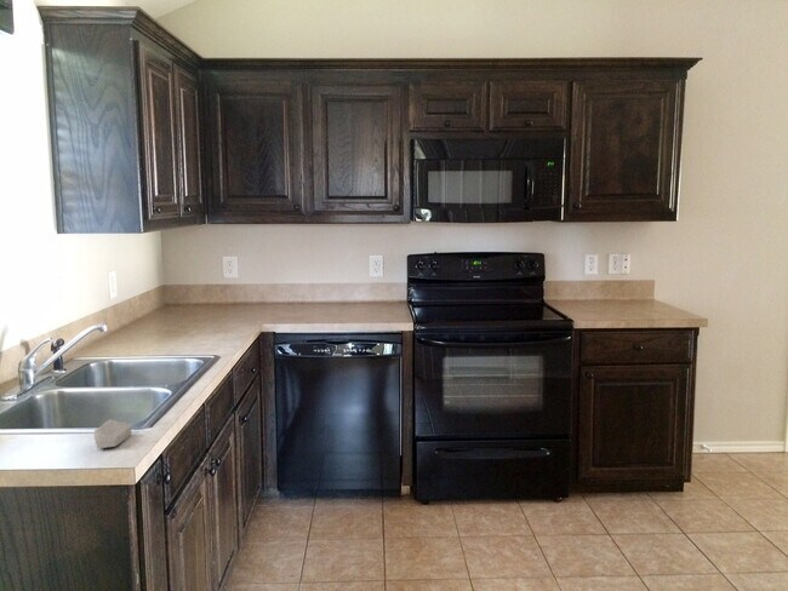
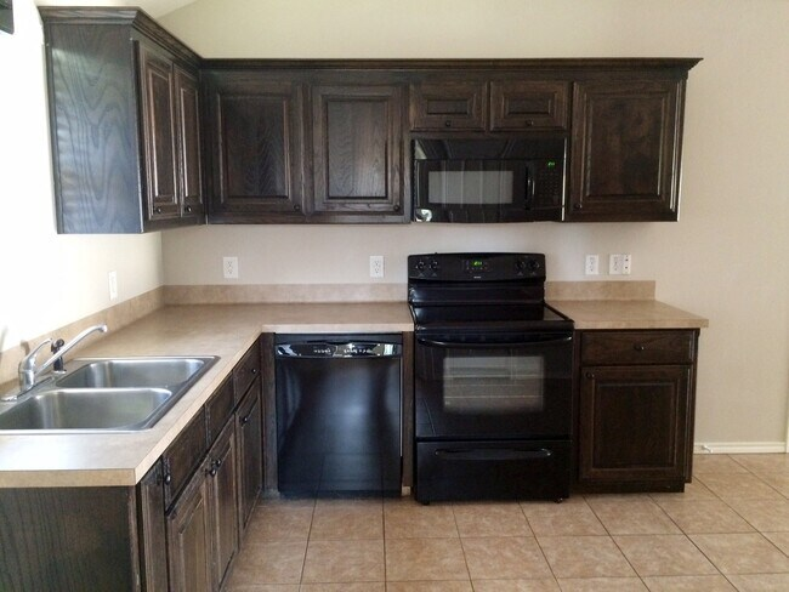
- soap bar [92,419,132,449]
